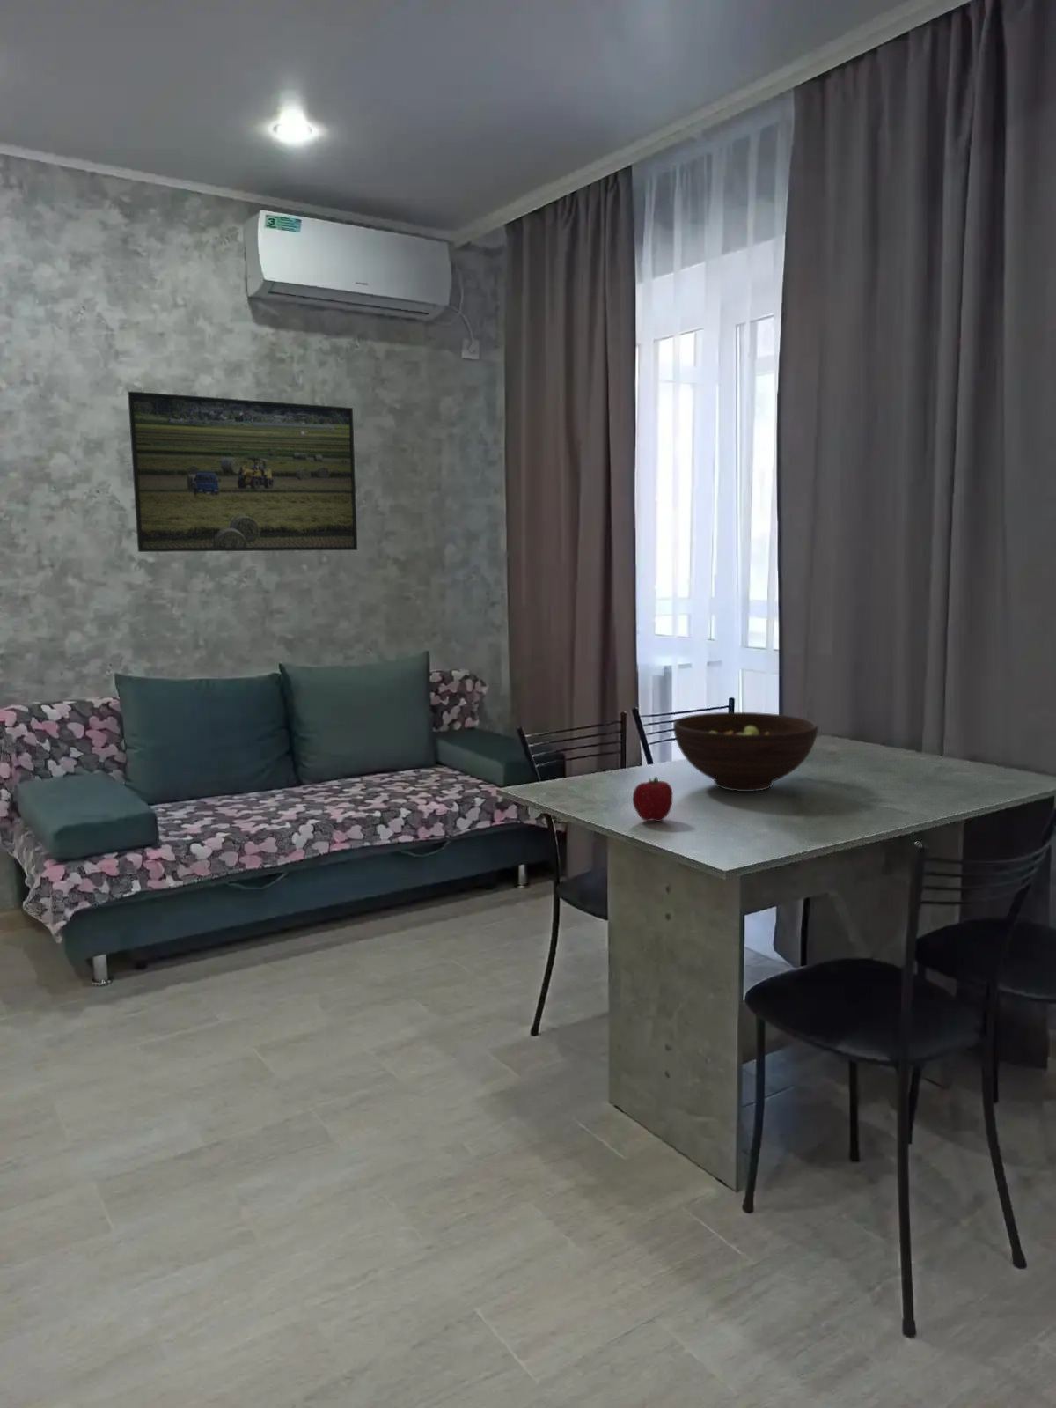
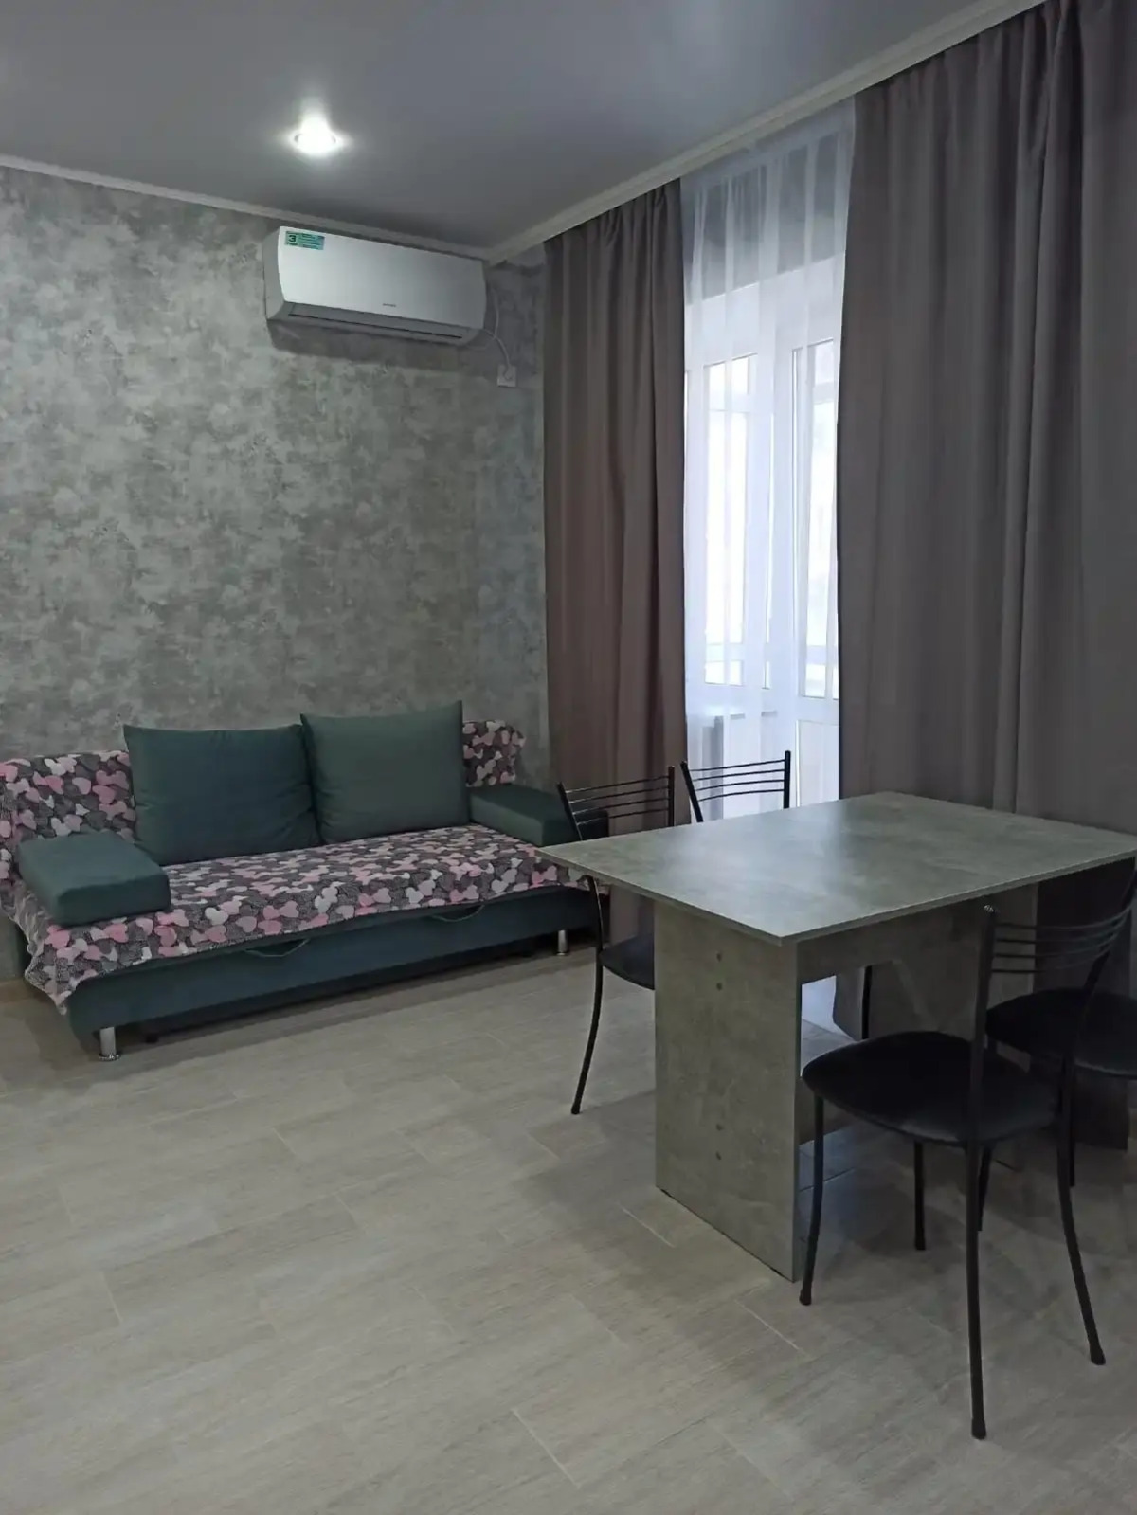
- fruit bowl [672,711,819,792]
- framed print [126,391,358,553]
- fruit [632,776,673,822]
